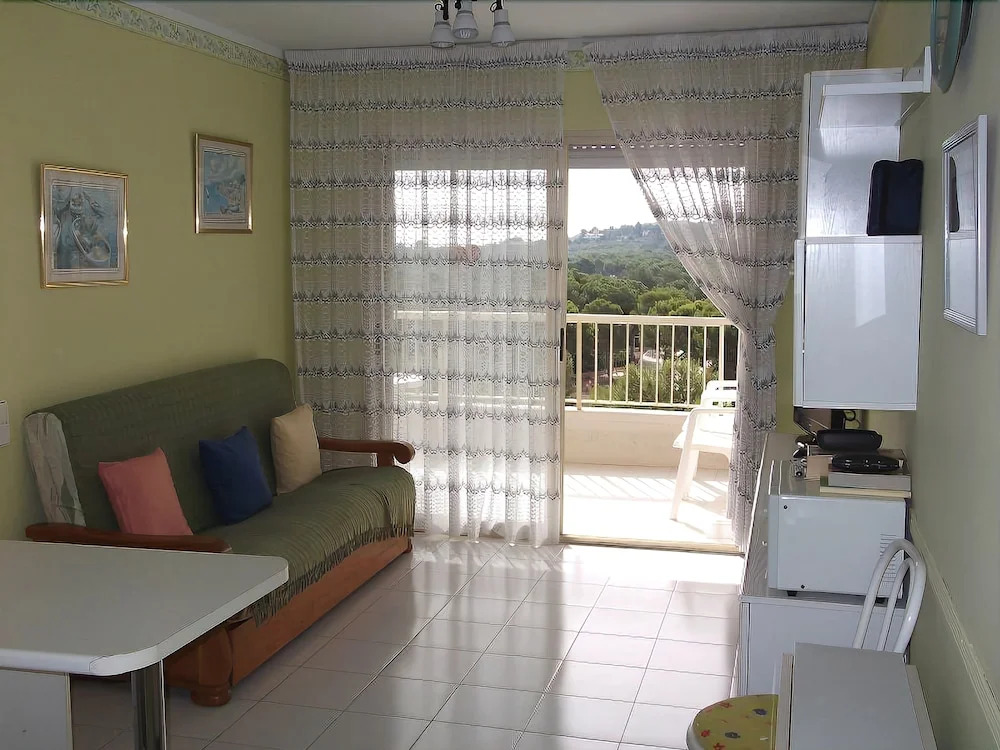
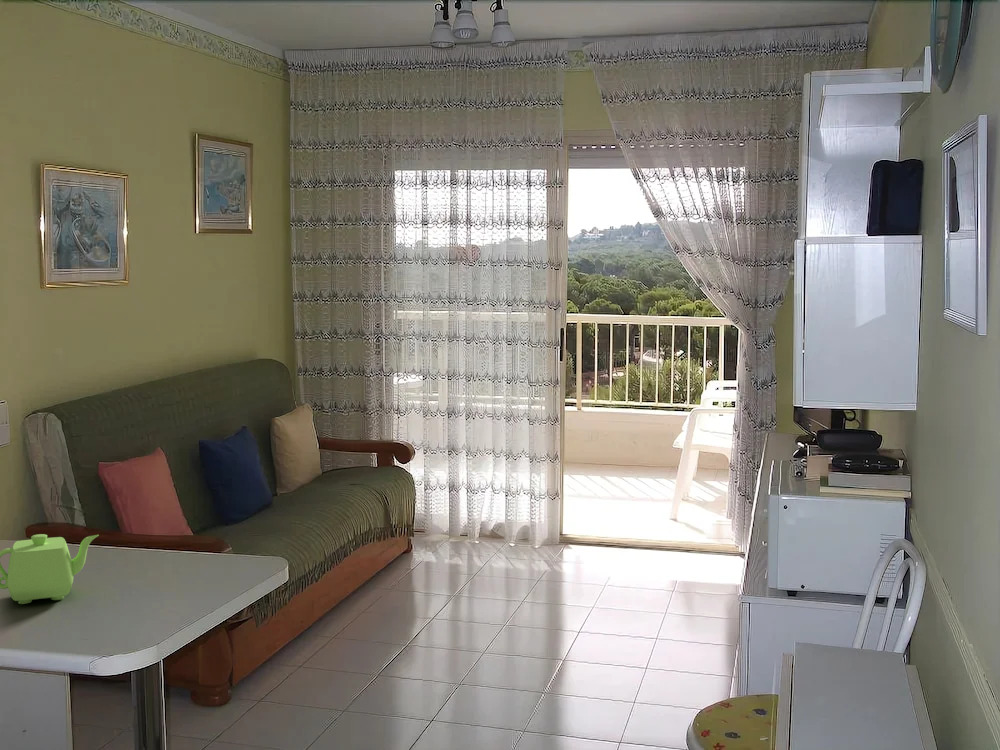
+ teapot [0,533,100,605]
